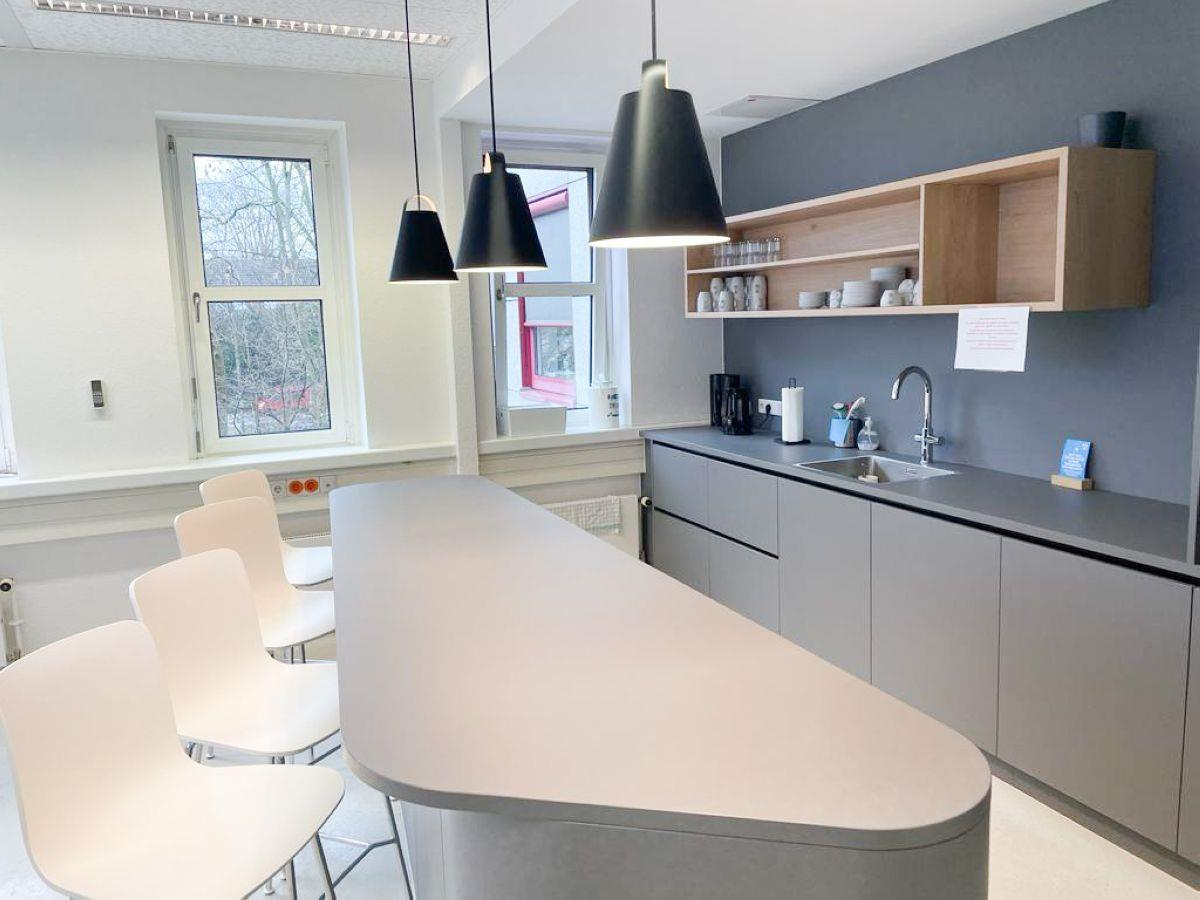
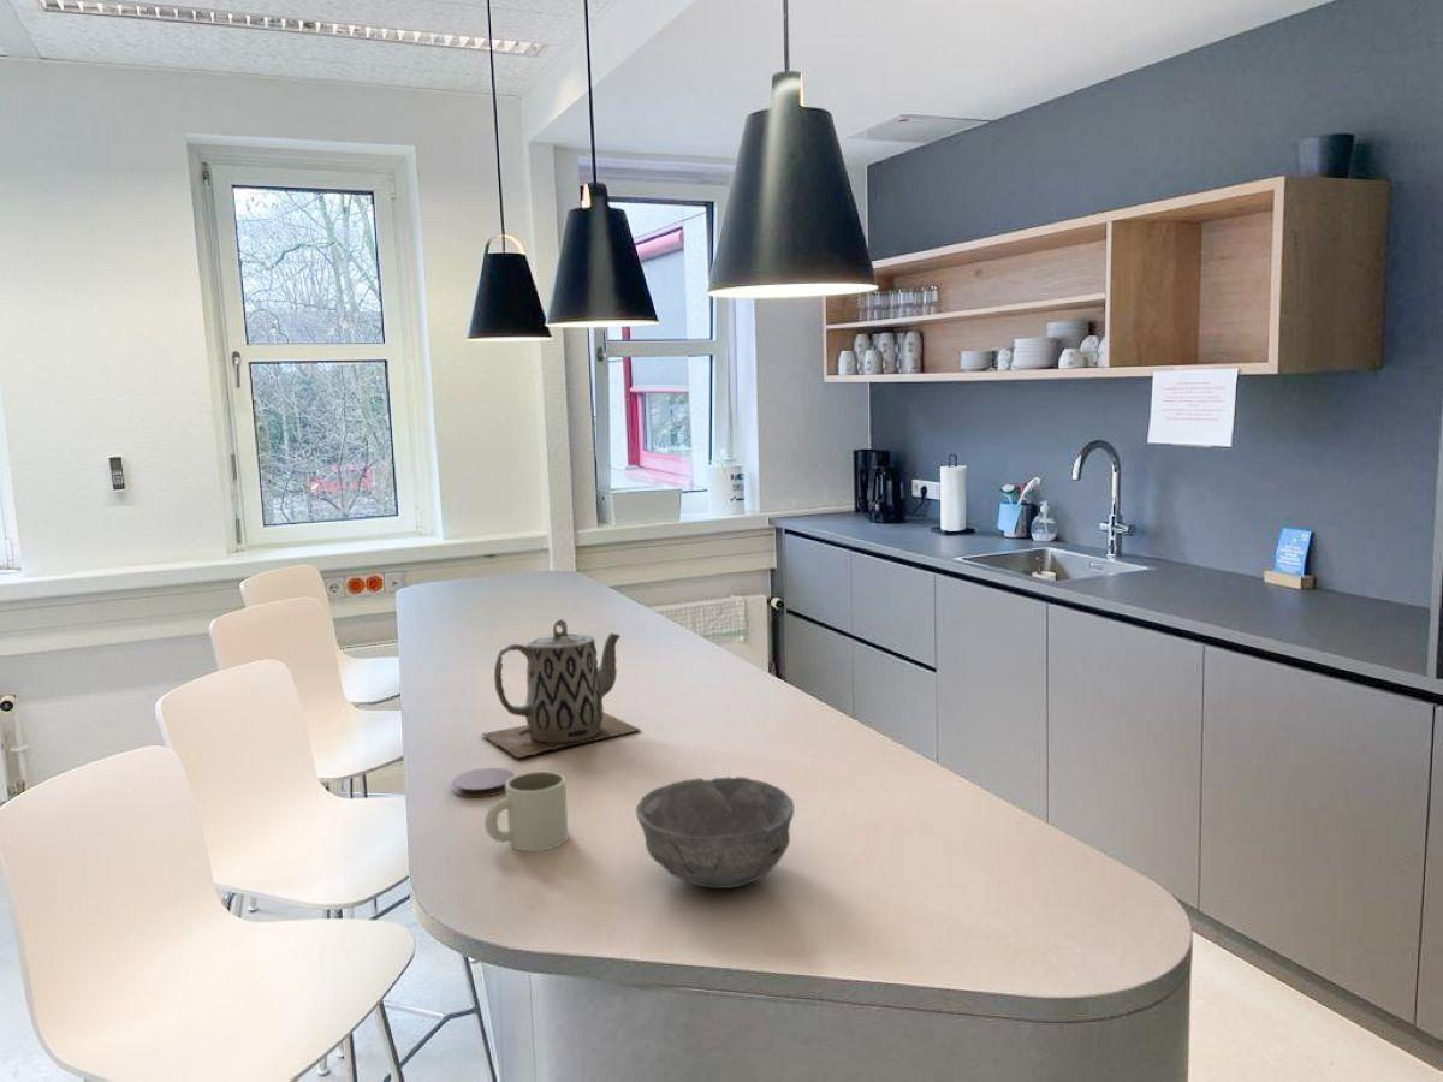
+ coaster [451,767,516,798]
+ teapot [480,618,641,759]
+ bowl [635,777,795,890]
+ mug [483,769,570,852]
